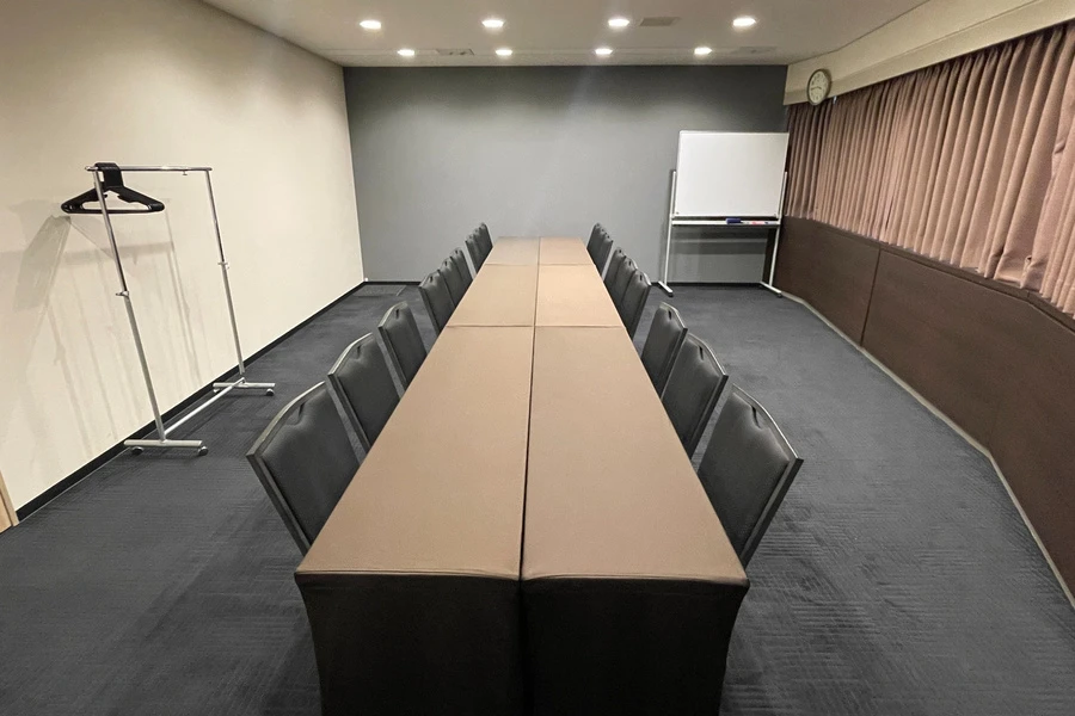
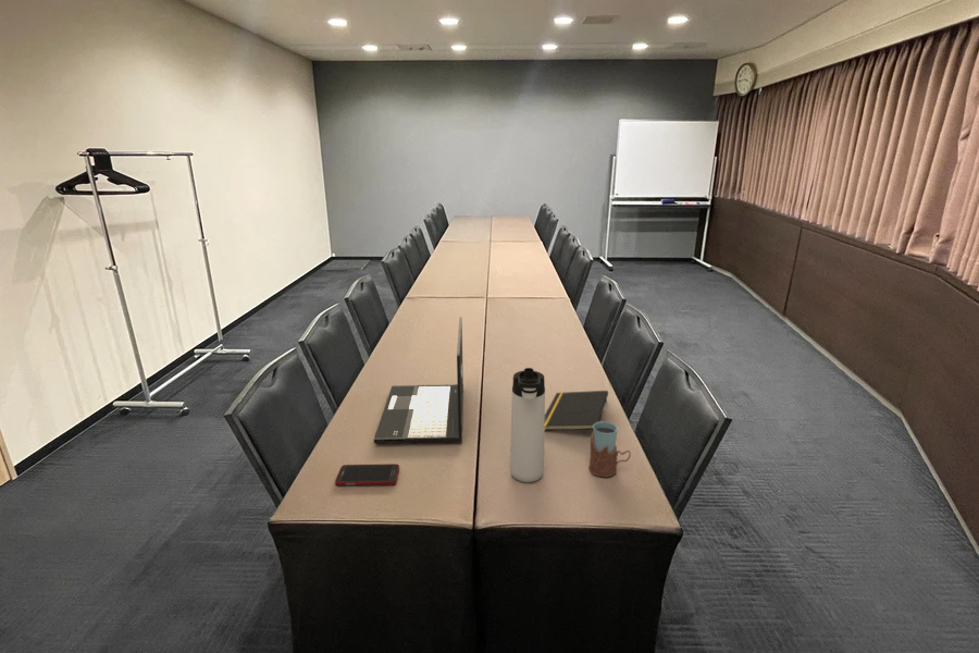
+ laptop [373,316,464,445]
+ cell phone [334,463,400,486]
+ thermos bottle [509,367,546,483]
+ drinking glass [587,421,632,478]
+ notepad [545,390,609,431]
